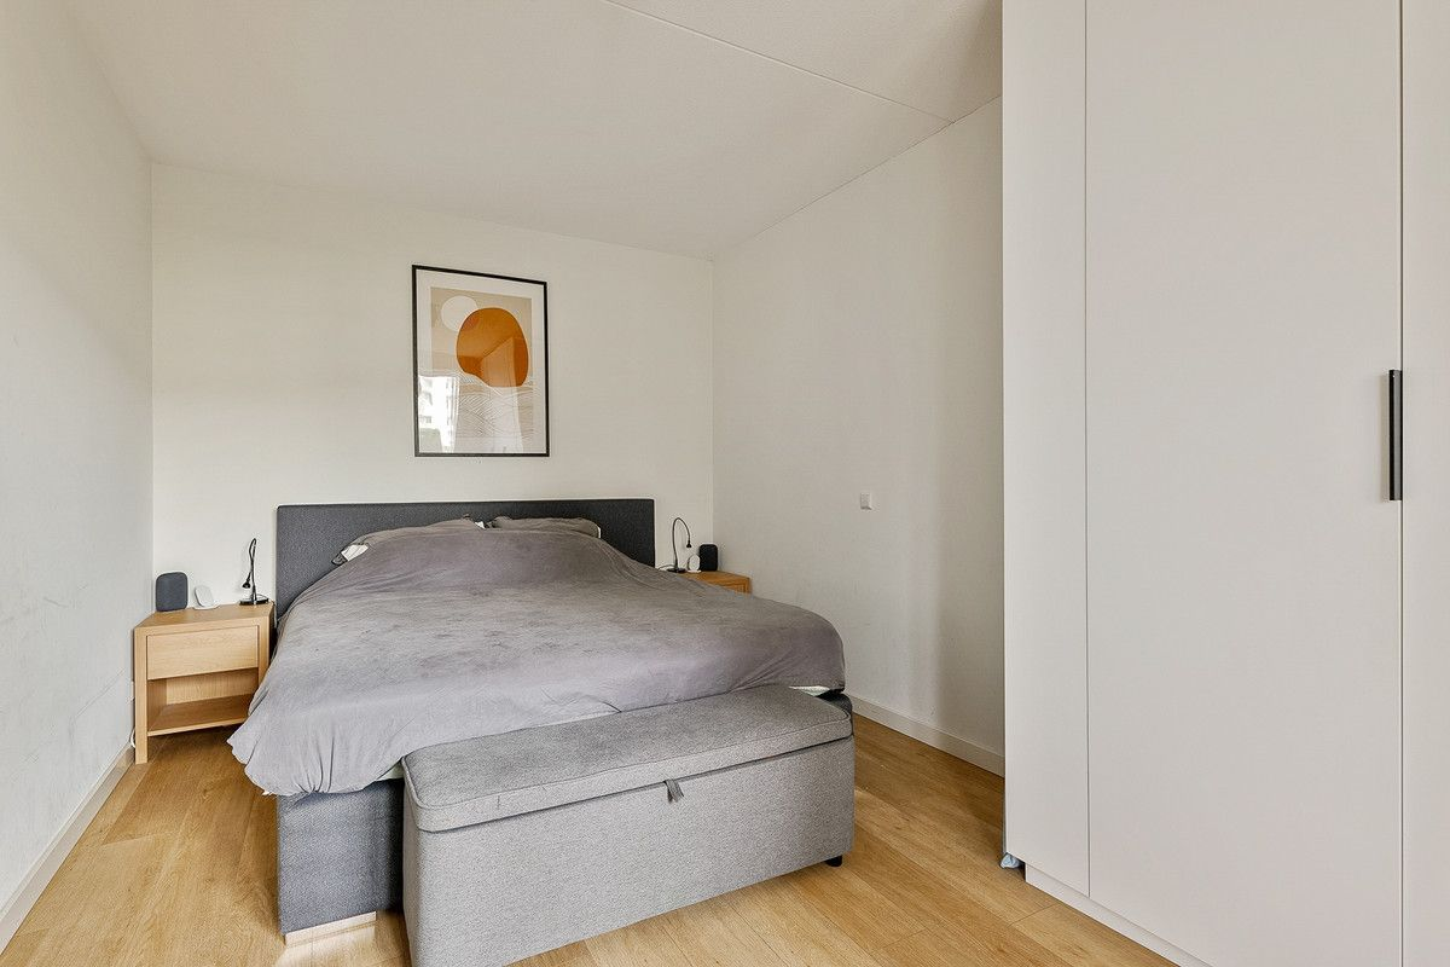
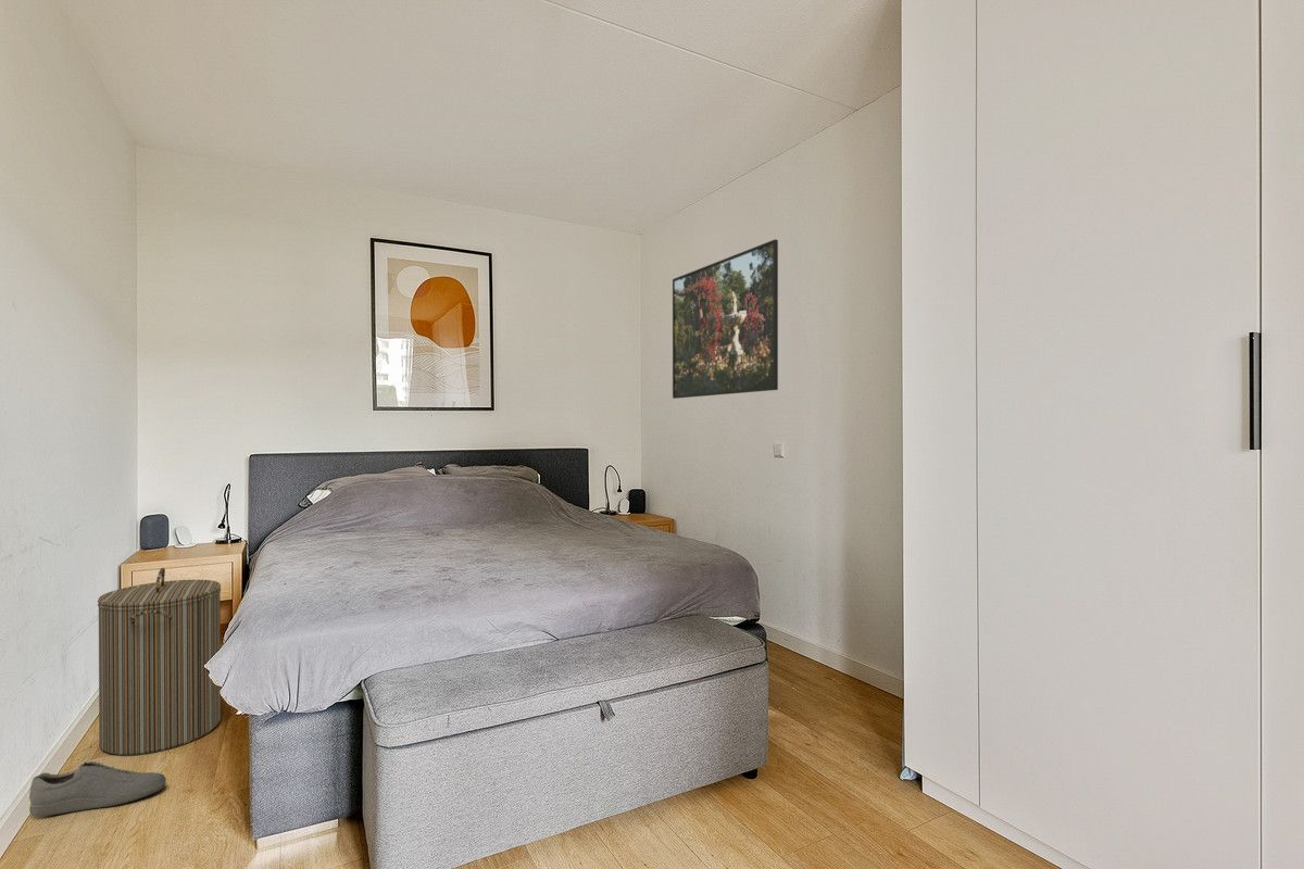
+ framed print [672,238,779,400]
+ laundry hamper [97,567,222,756]
+ shoe [28,760,167,818]
